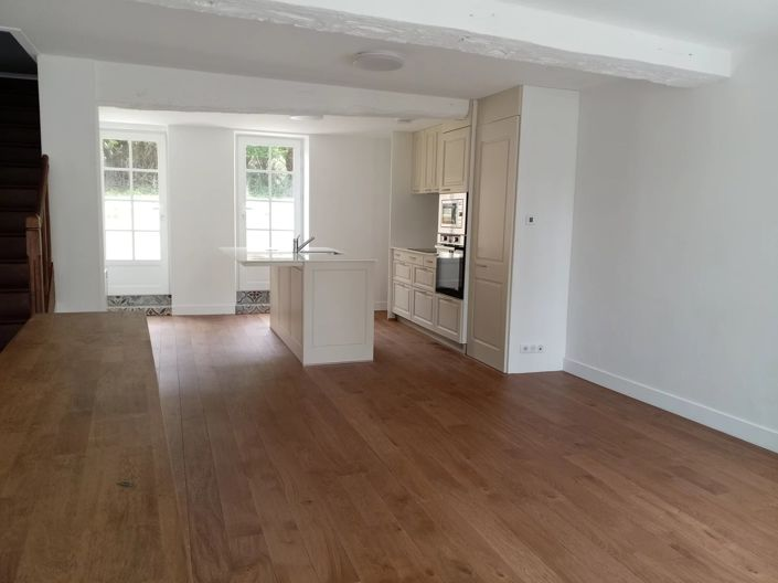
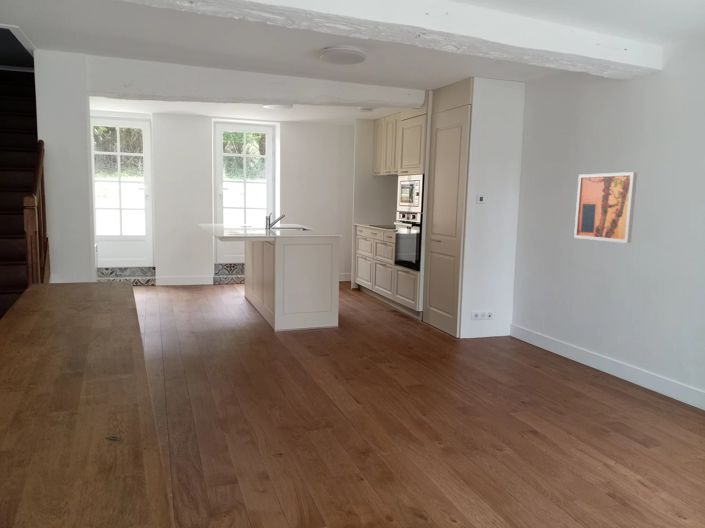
+ wall art [573,171,638,244]
